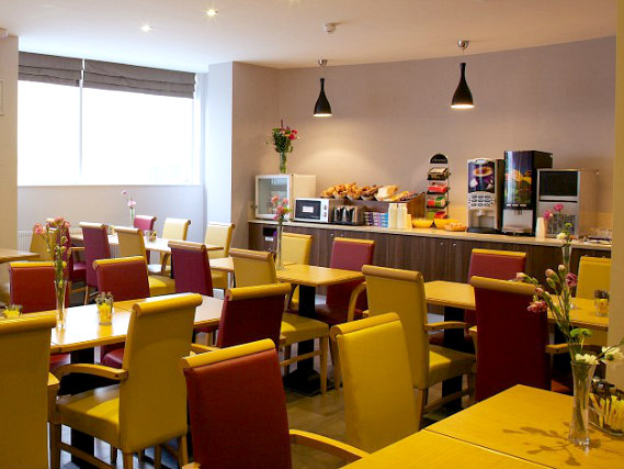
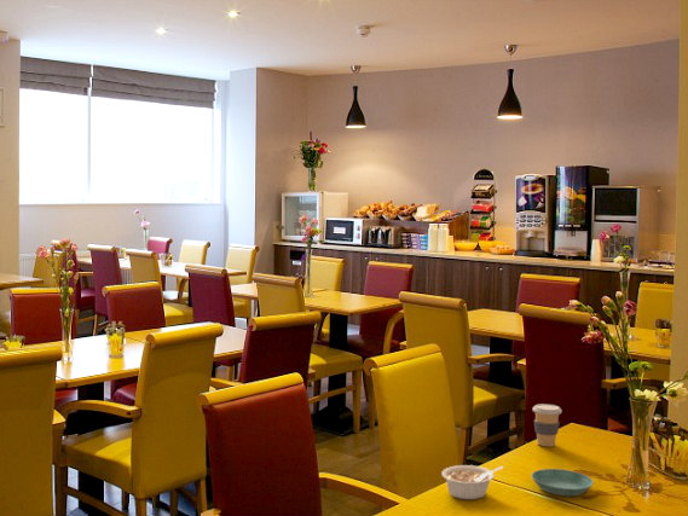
+ legume [440,464,504,500]
+ saucer [531,468,594,497]
+ coffee cup [532,402,562,447]
